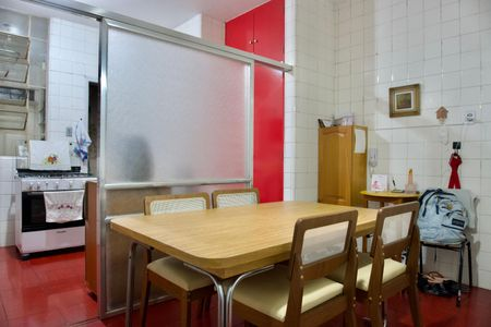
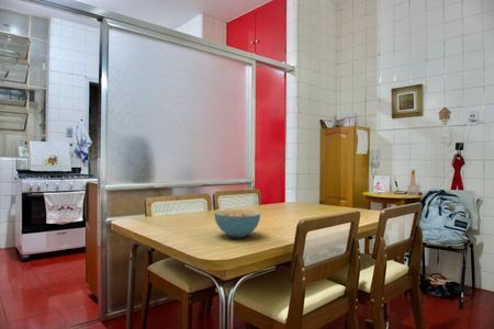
+ cereal bowl [213,208,261,238]
